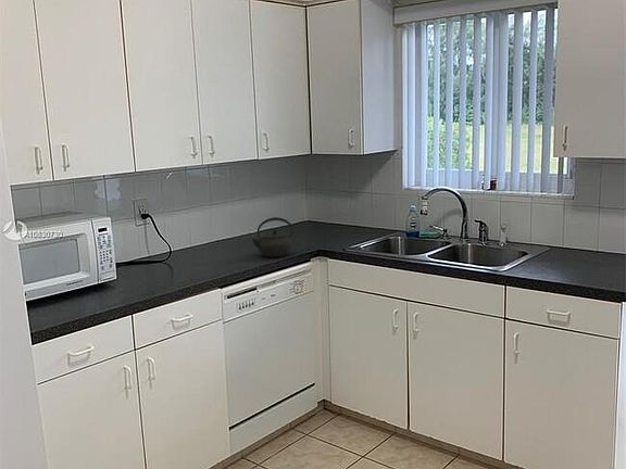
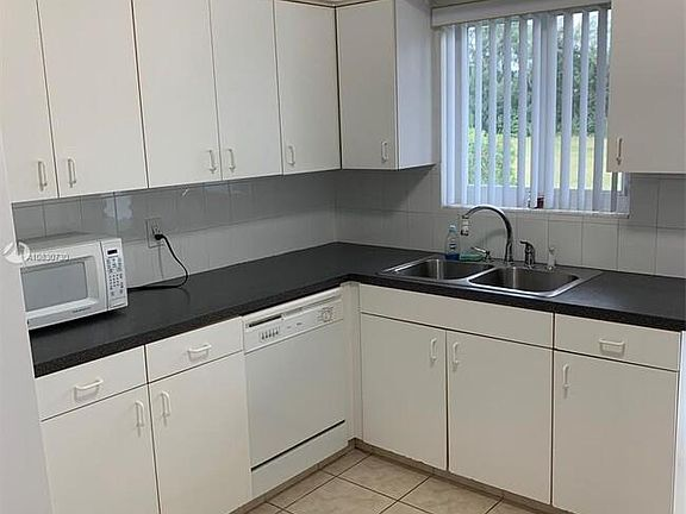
- kettle [250,216,295,258]
